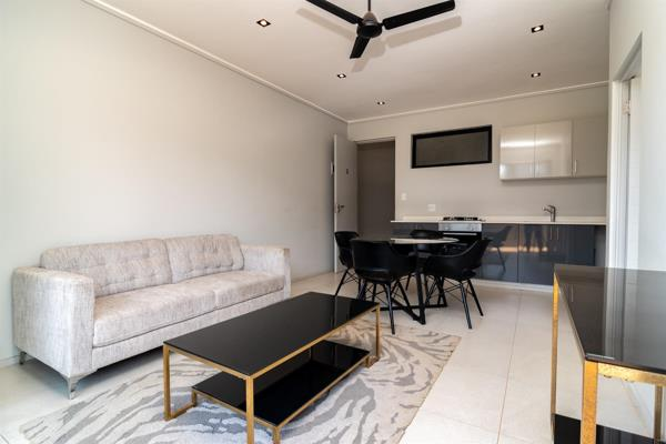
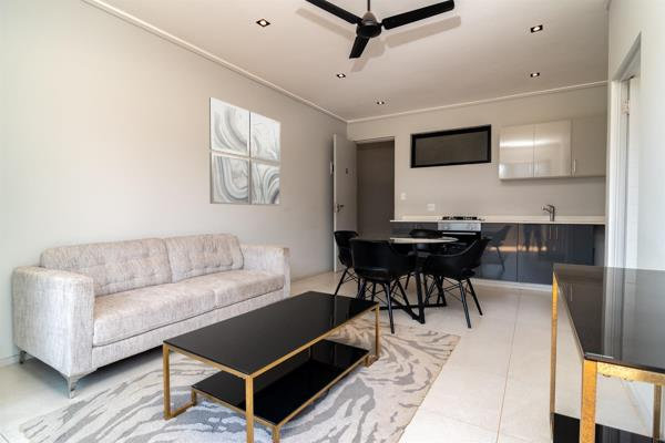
+ wall art [208,96,282,207]
